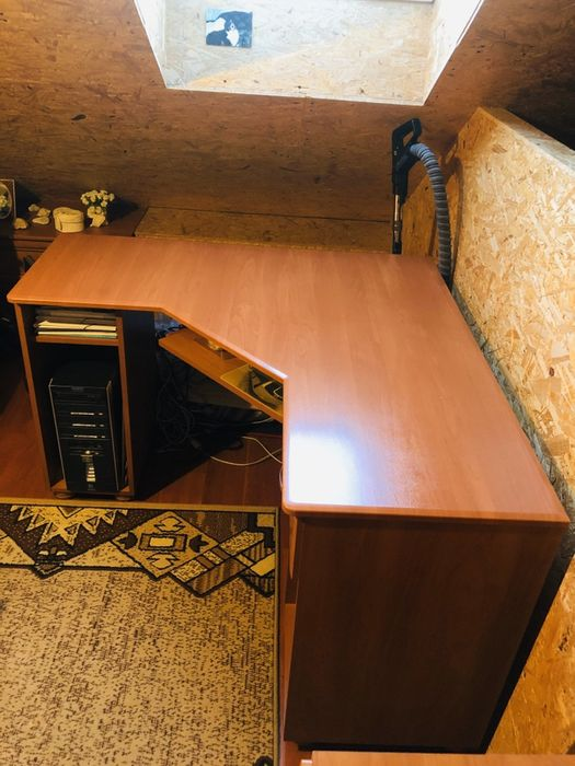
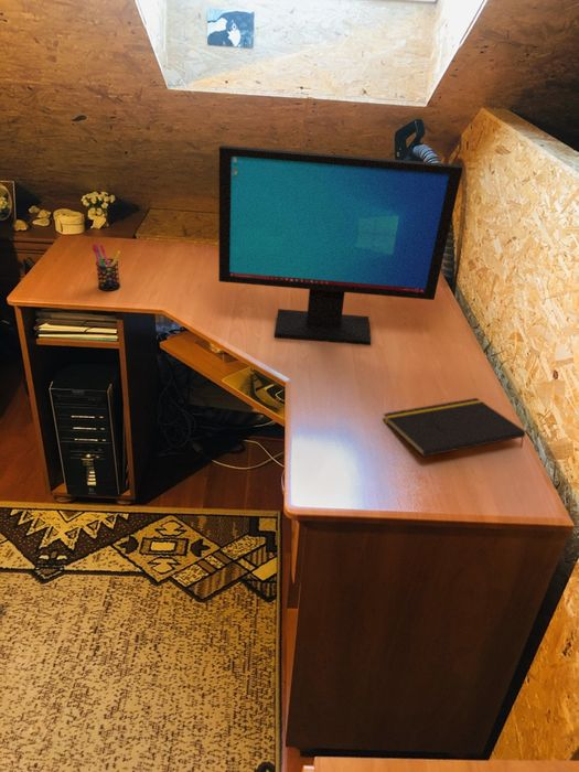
+ notepad [383,397,526,458]
+ pen holder [92,243,121,292]
+ computer monitor [217,144,464,346]
